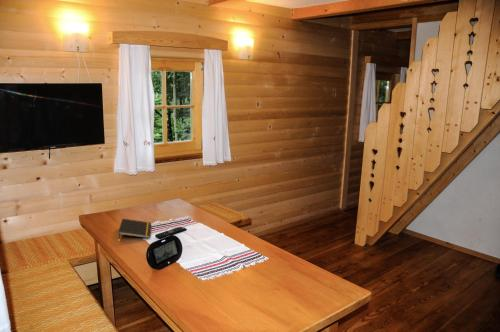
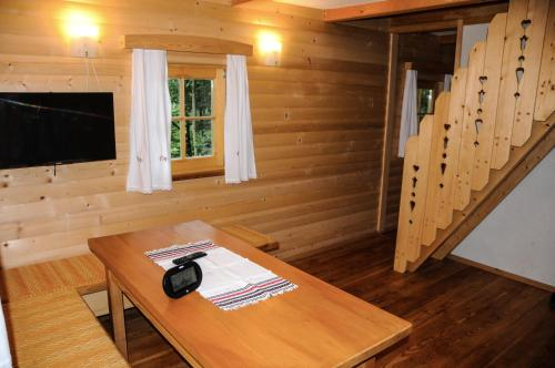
- notepad [117,218,152,239]
